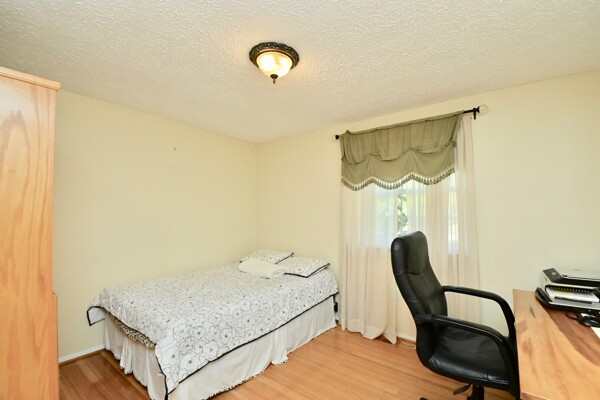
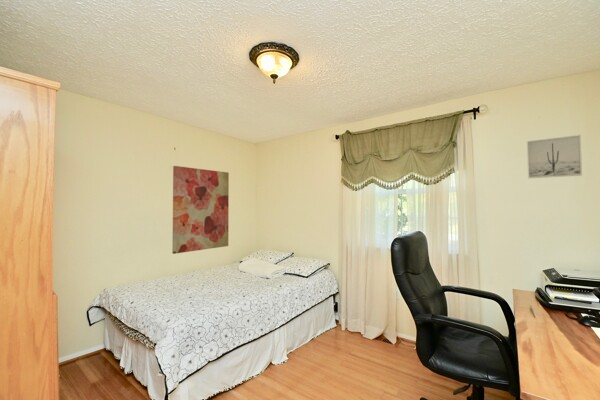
+ wall art [526,134,583,179]
+ wall art [171,165,230,255]
